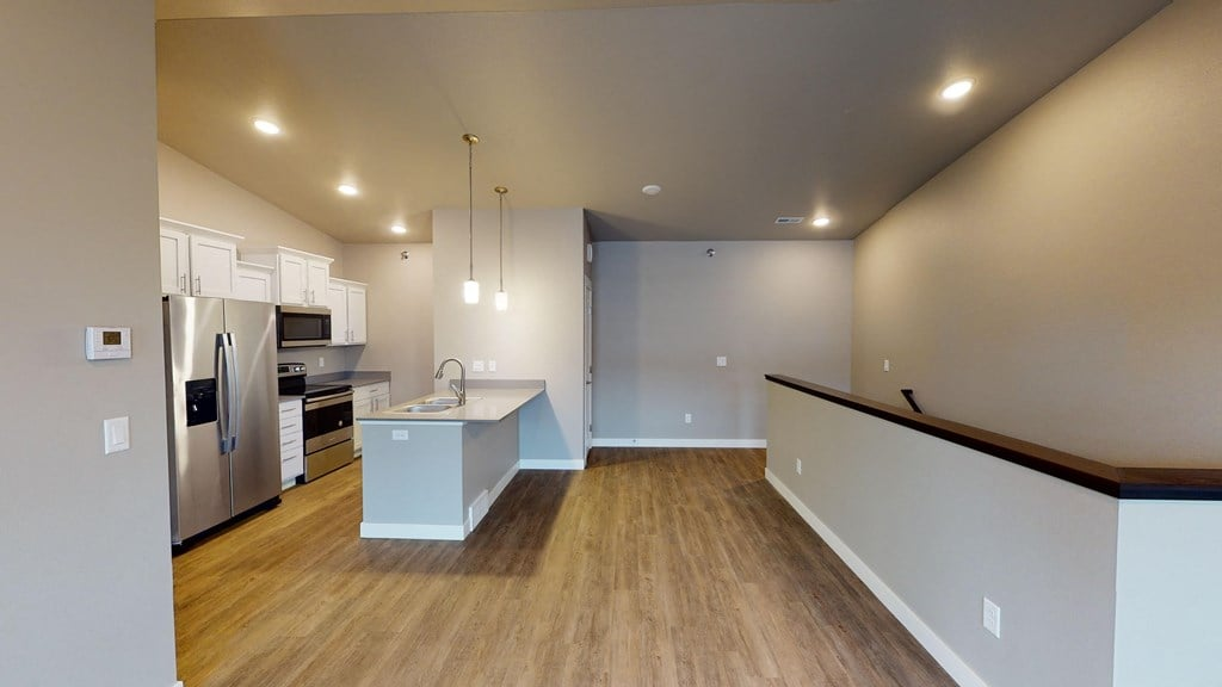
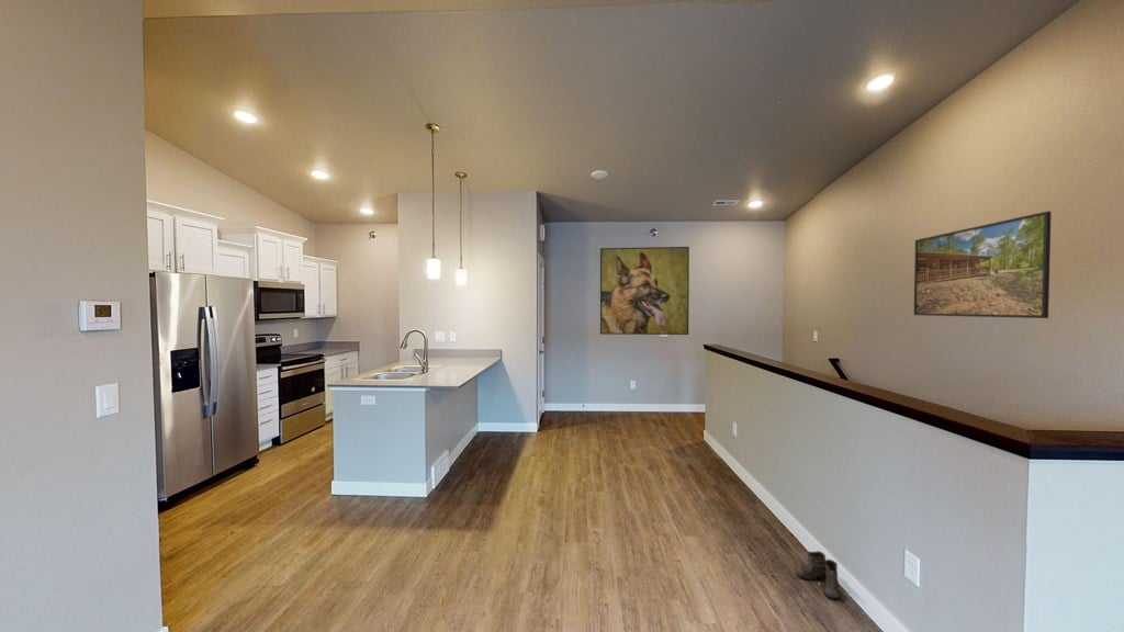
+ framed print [599,246,690,336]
+ boots [795,550,843,600]
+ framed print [913,211,1053,319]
